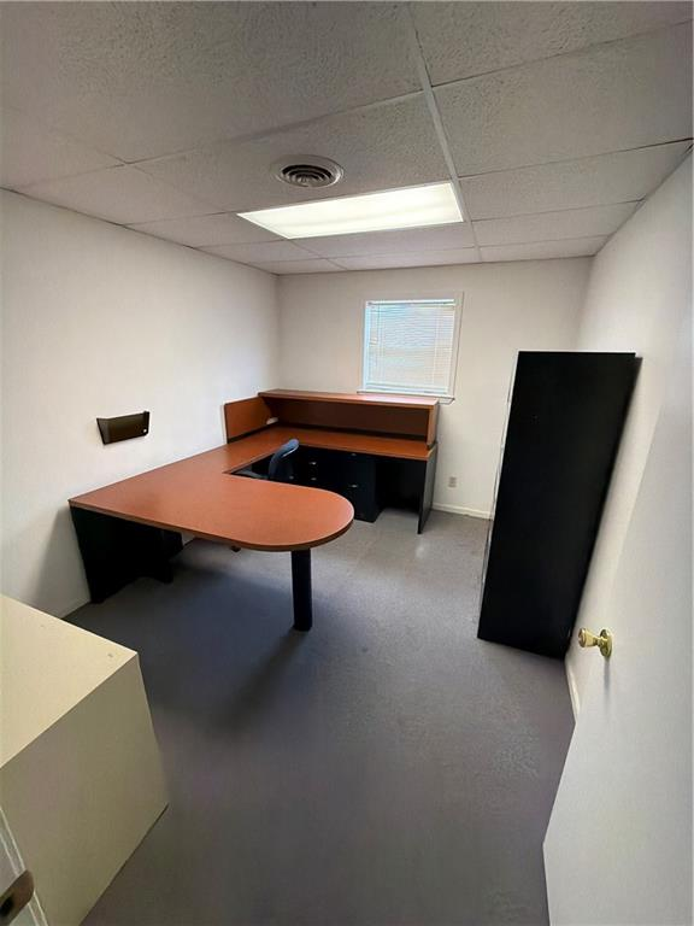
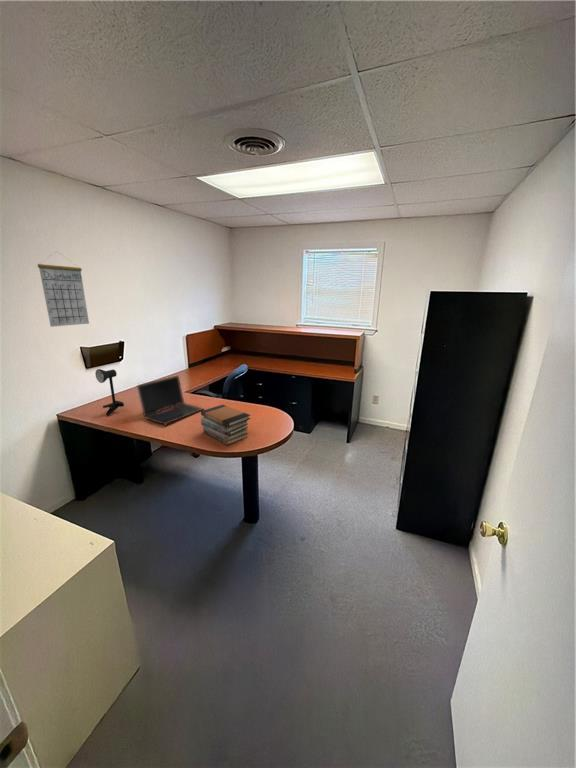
+ calendar [37,250,90,328]
+ desk lamp [94,368,125,417]
+ laptop computer [136,374,205,426]
+ book stack [200,404,252,446]
